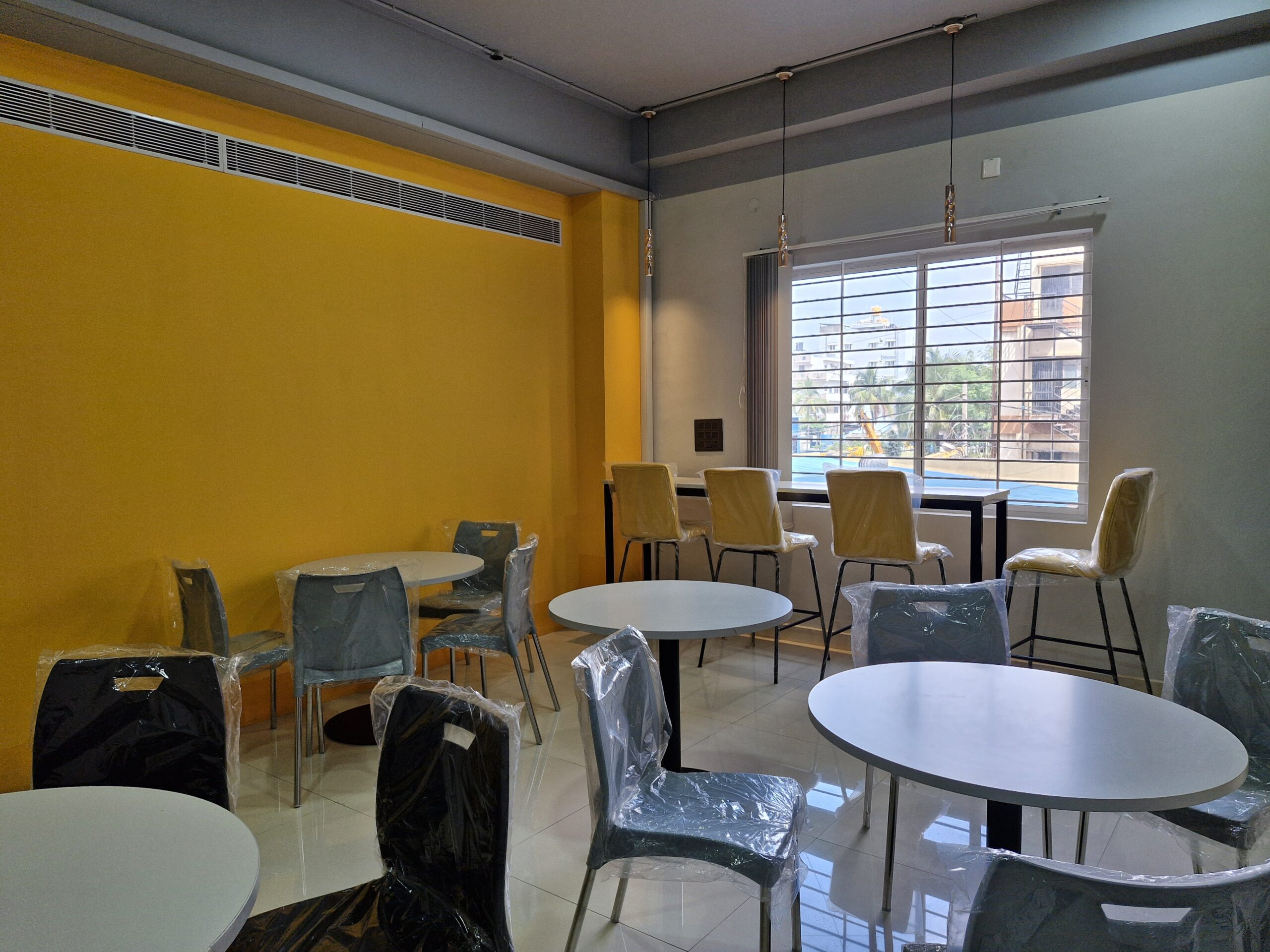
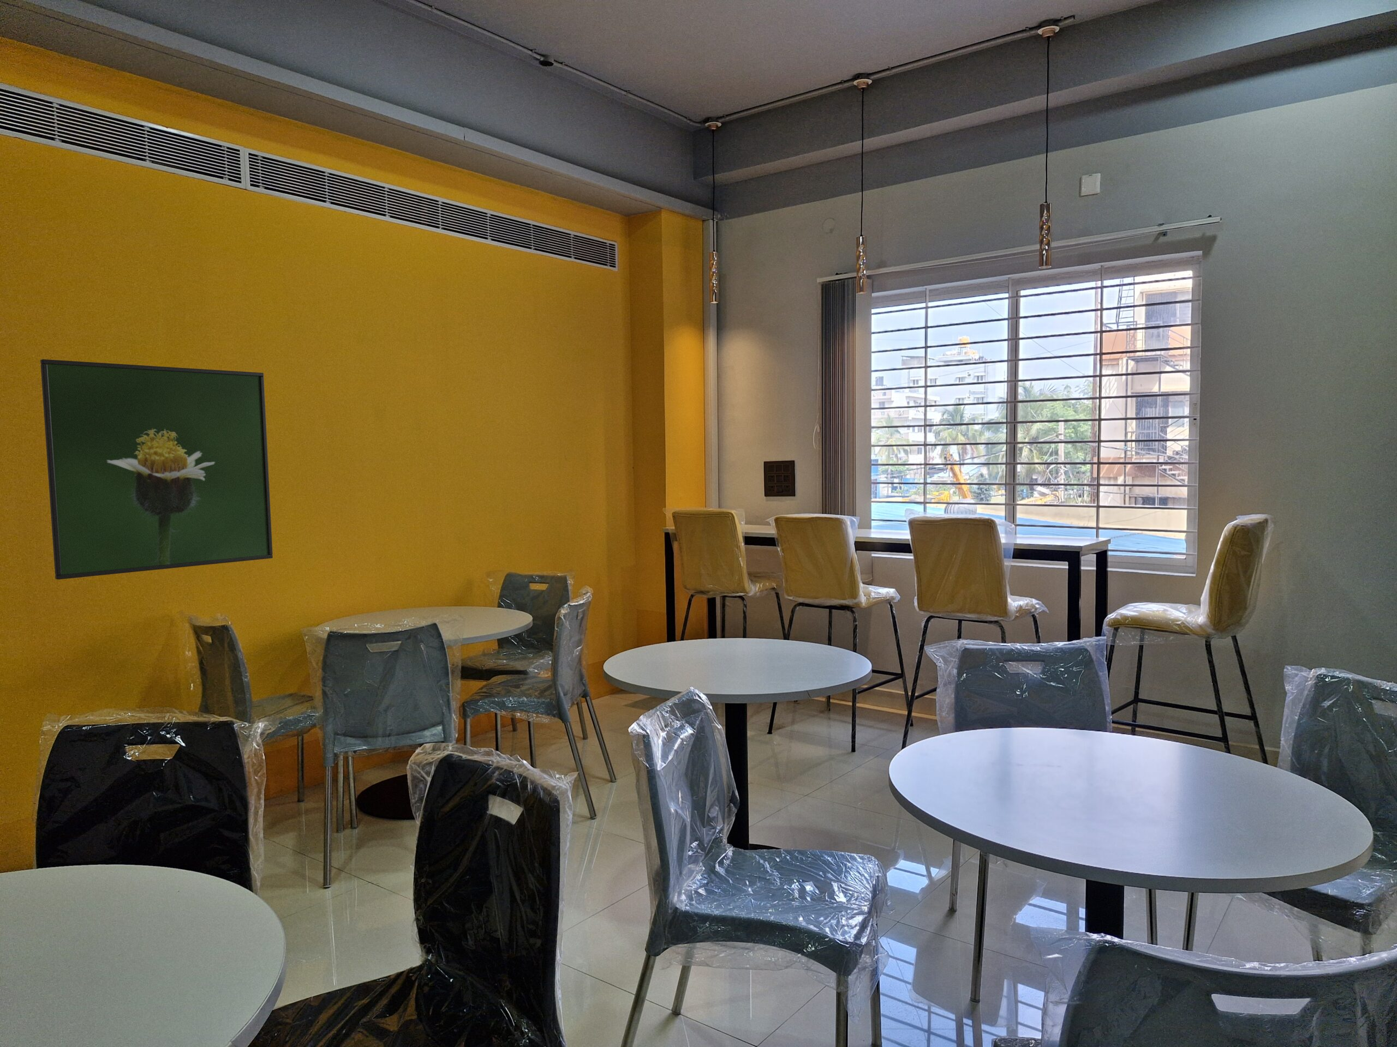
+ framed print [40,359,274,581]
